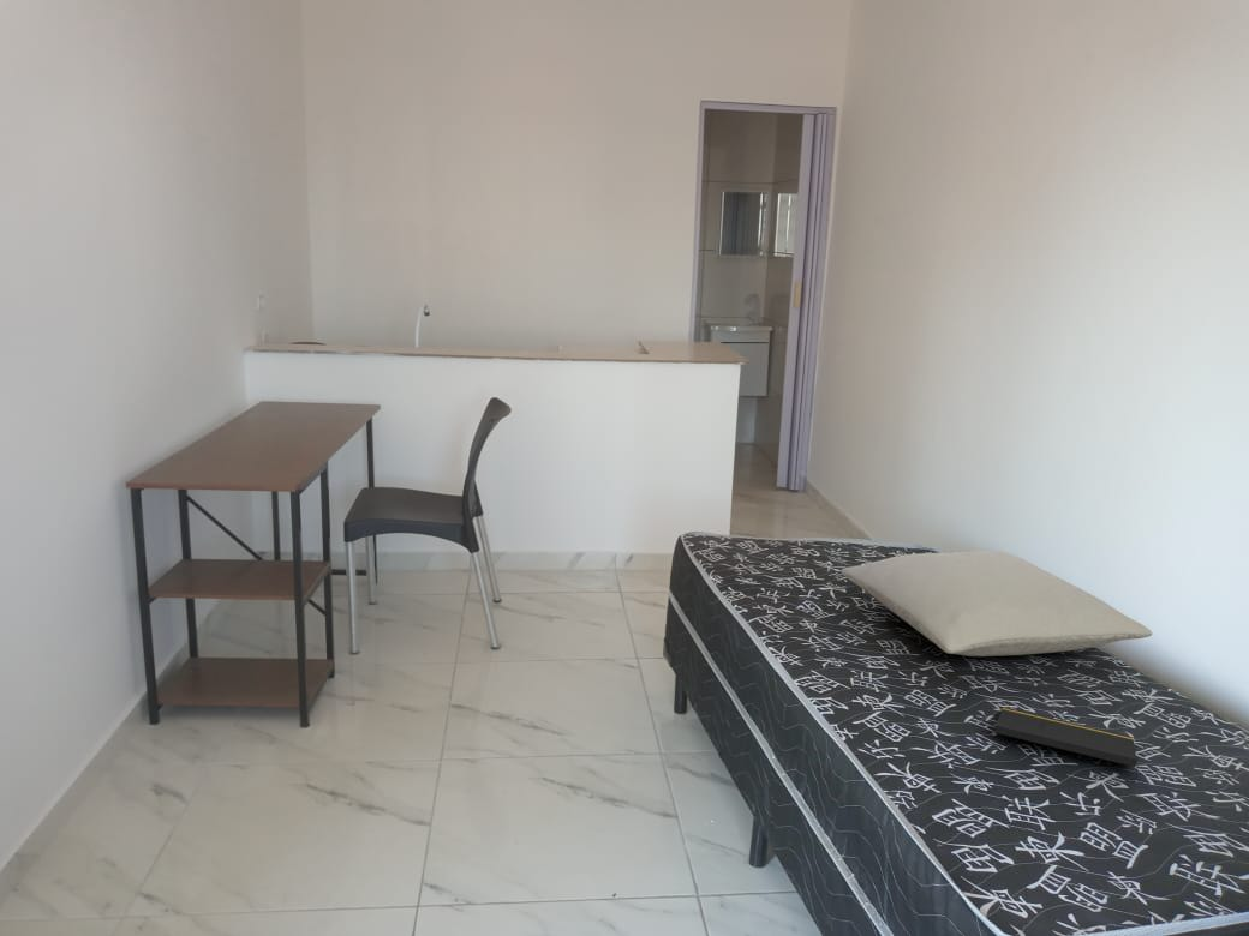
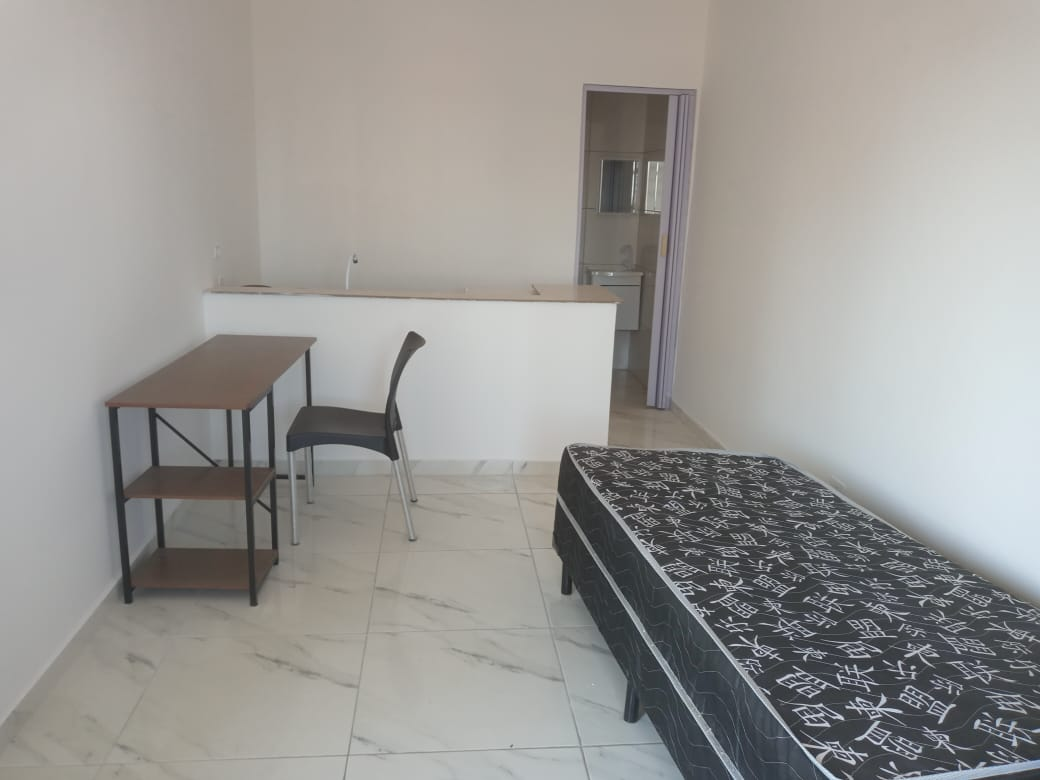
- pillow [839,550,1153,658]
- notepad [993,706,1139,779]
